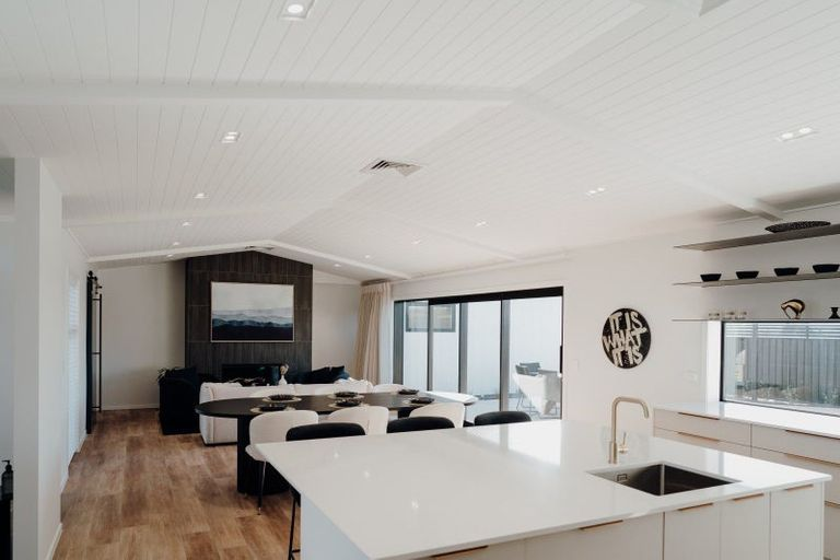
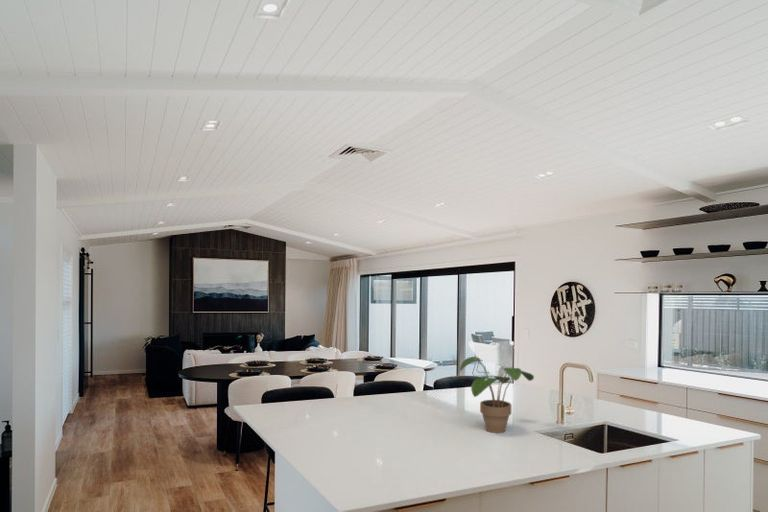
+ potted plant [459,356,535,434]
